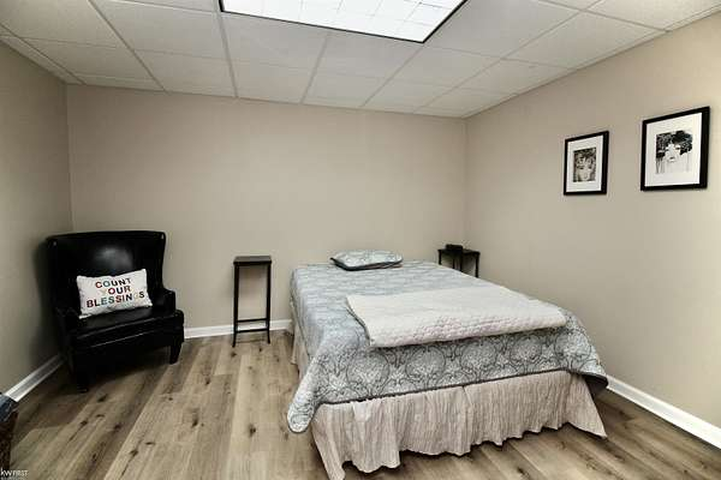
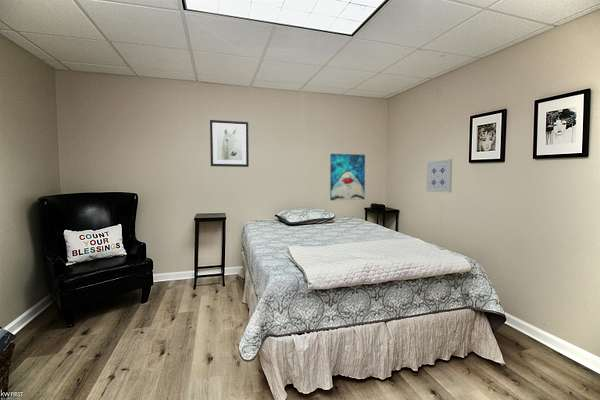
+ wall art [425,158,453,194]
+ wall art [329,153,366,201]
+ wall art [209,119,250,168]
